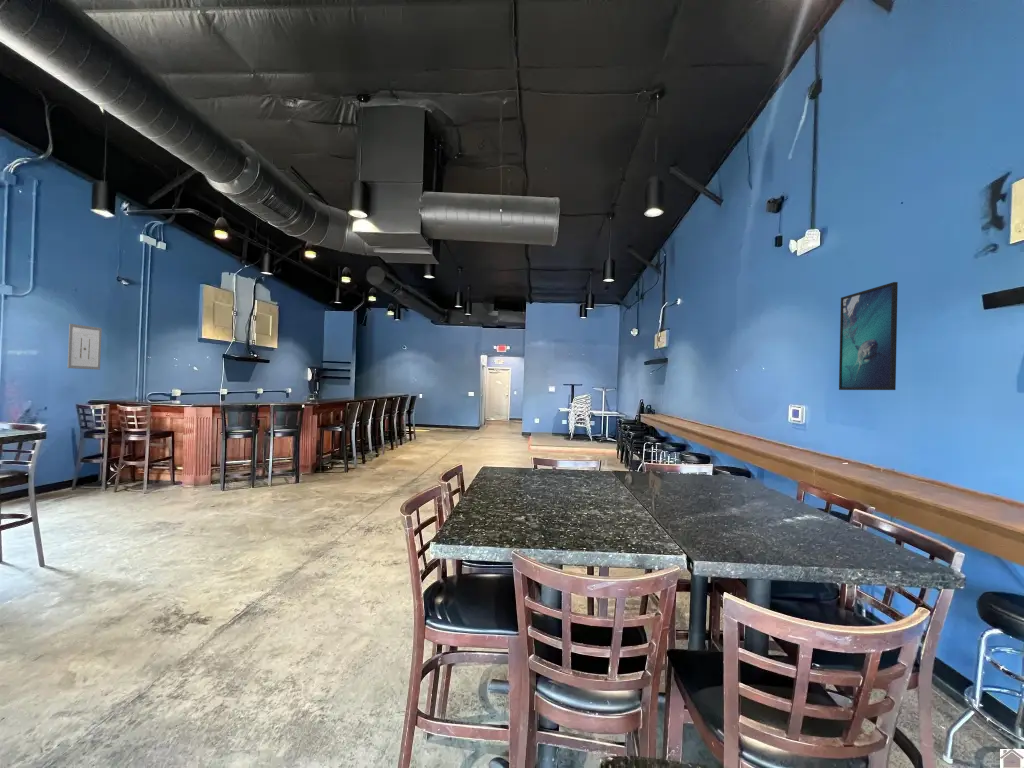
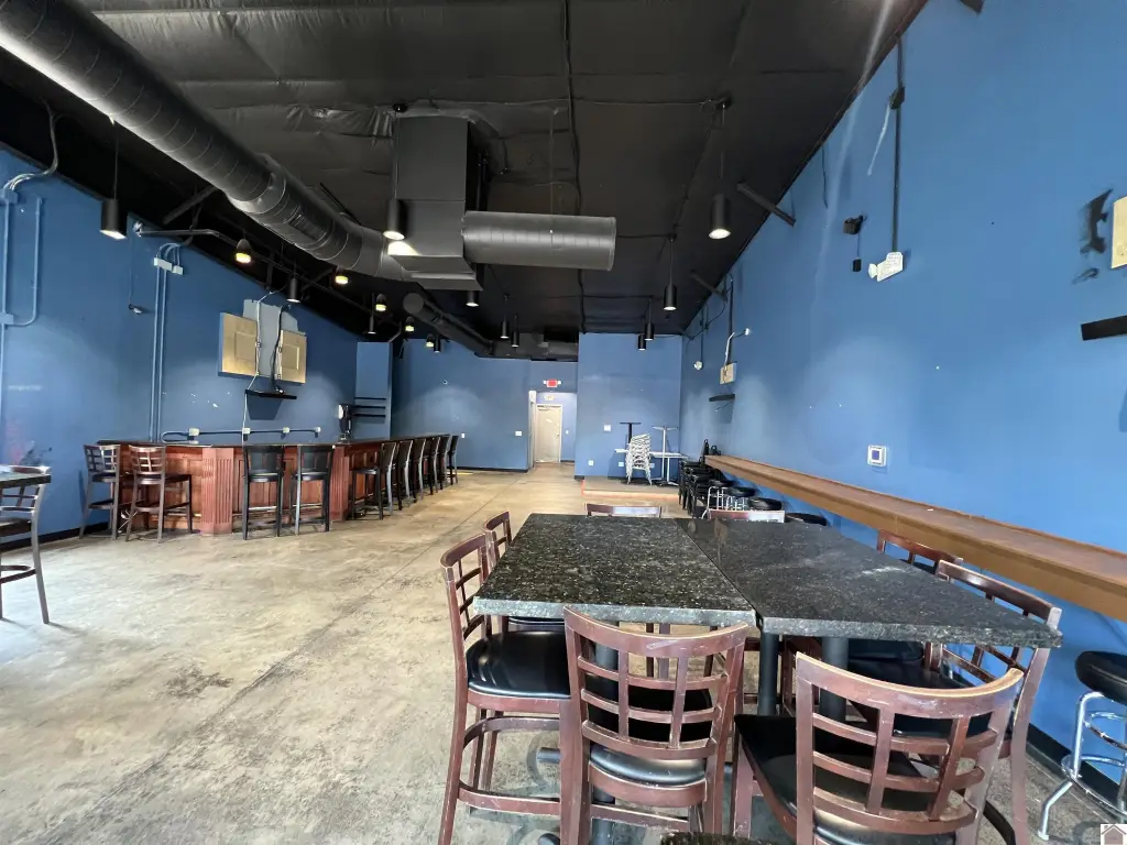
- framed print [838,281,899,391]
- wall art [66,323,103,371]
